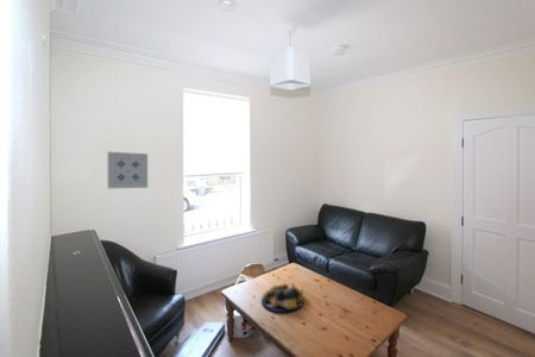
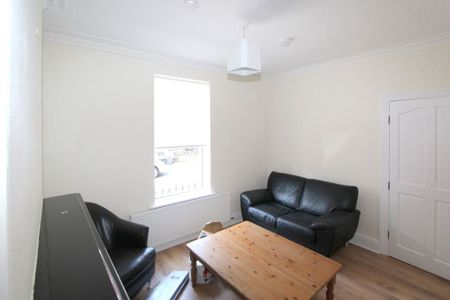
- wall art [107,151,149,190]
- fruit bowl [260,283,306,313]
